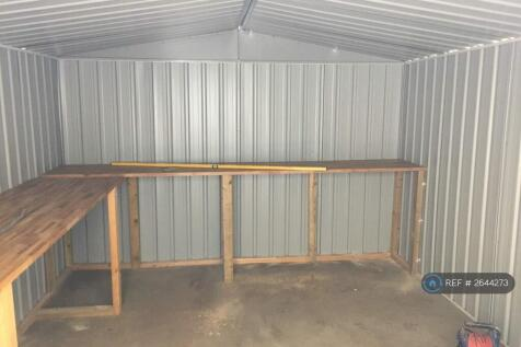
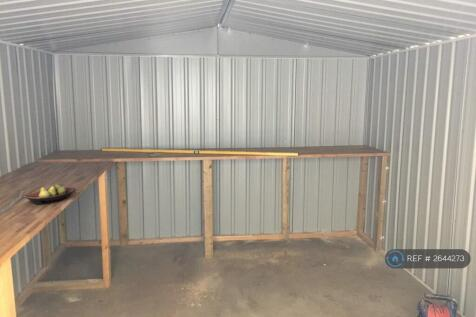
+ fruit bowl [23,183,77,205]
